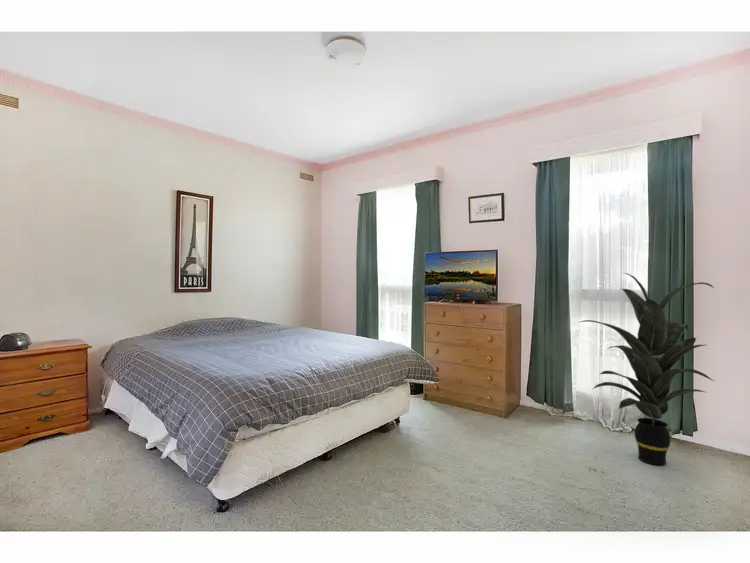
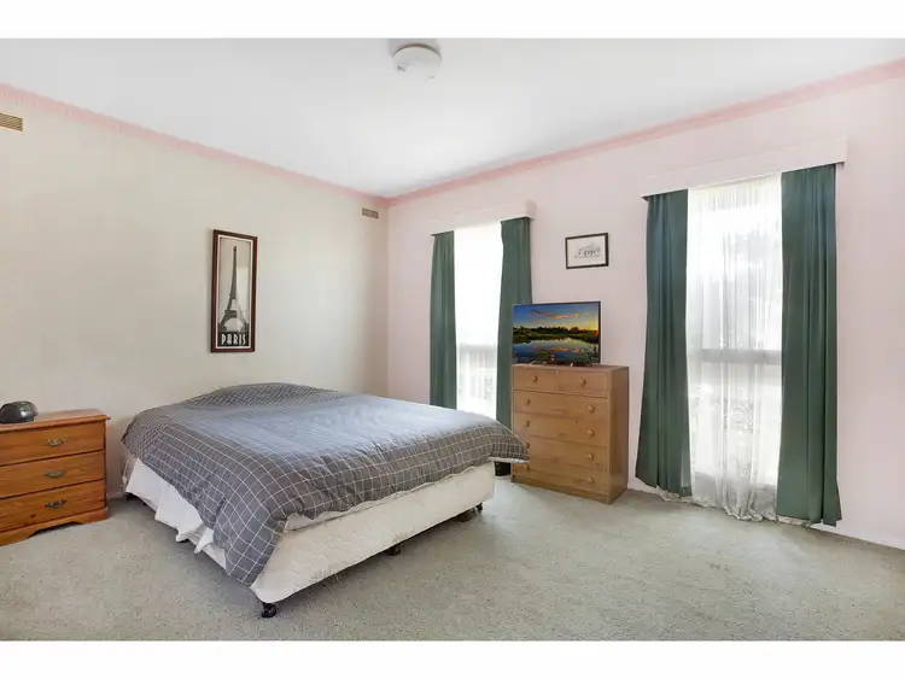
- indoor plant [579,272,716,466]
